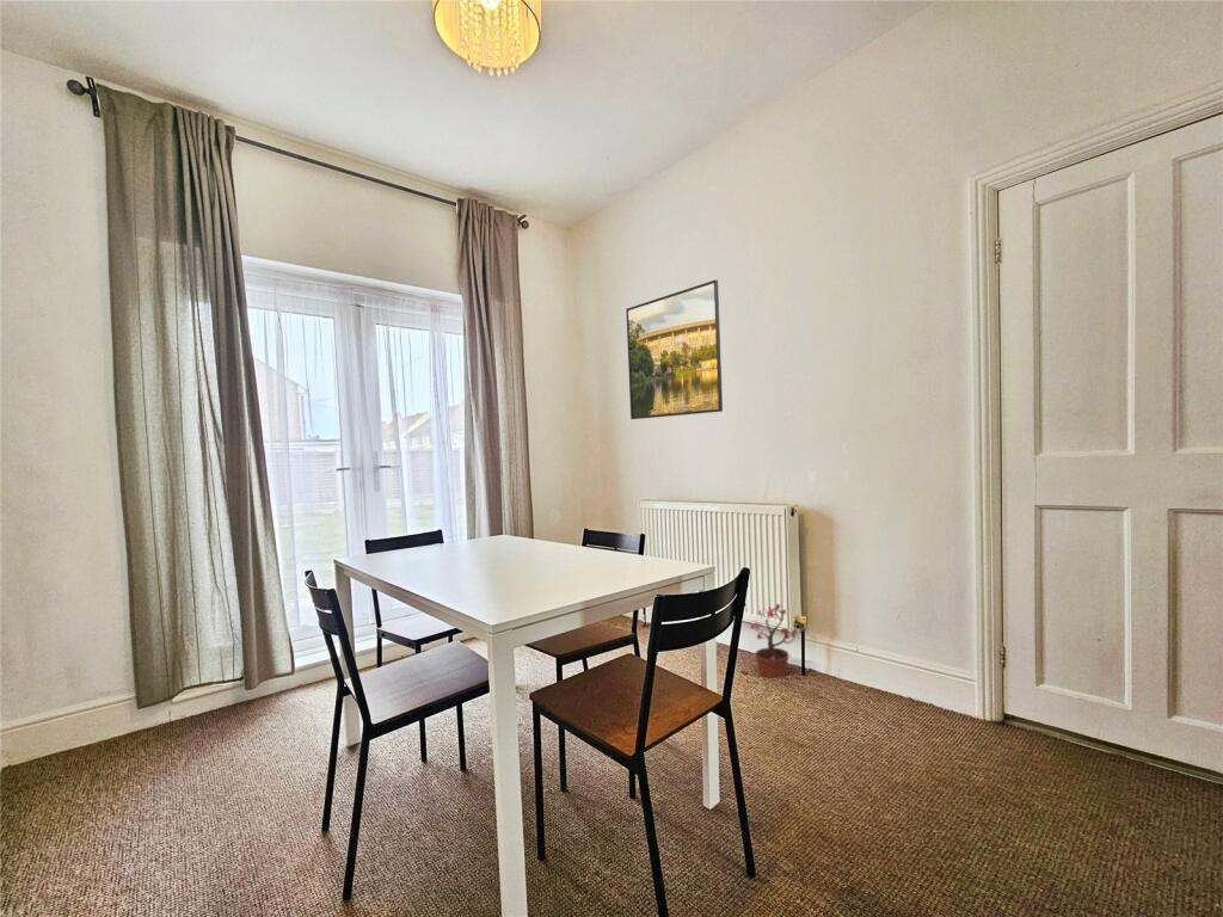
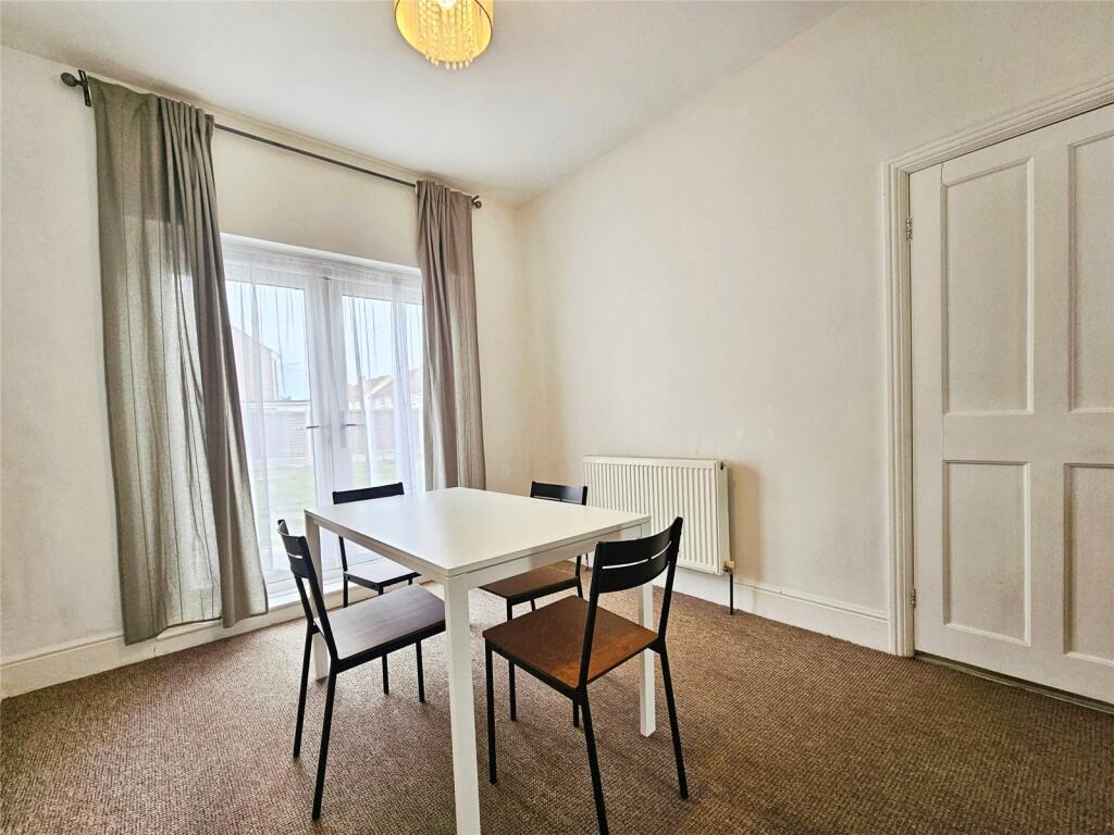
- potted plant [739,603,800,681]
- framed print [625,278,724,420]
